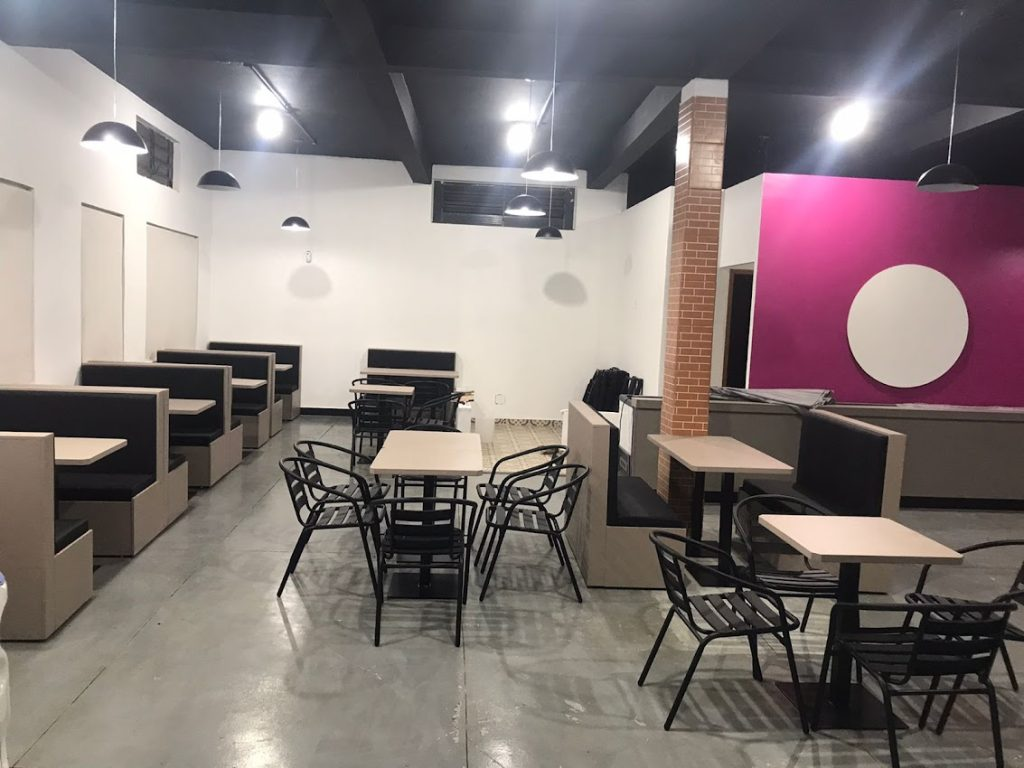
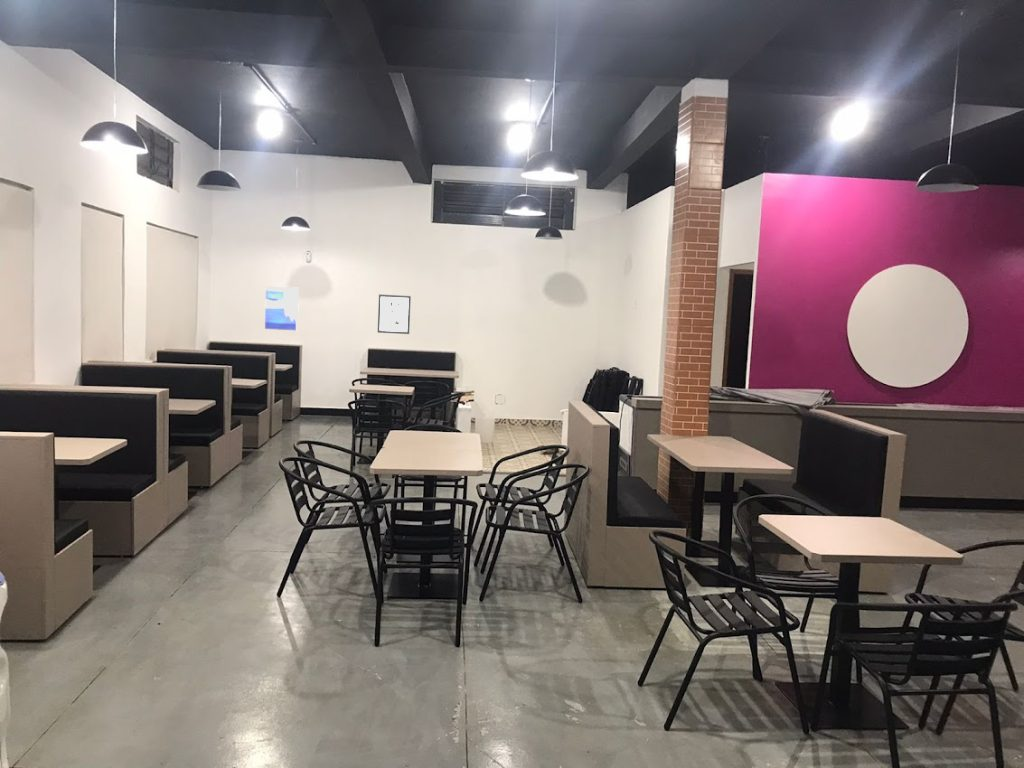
+ wall art [377,293,412,335]
+ wall art [264,285,300,331]
